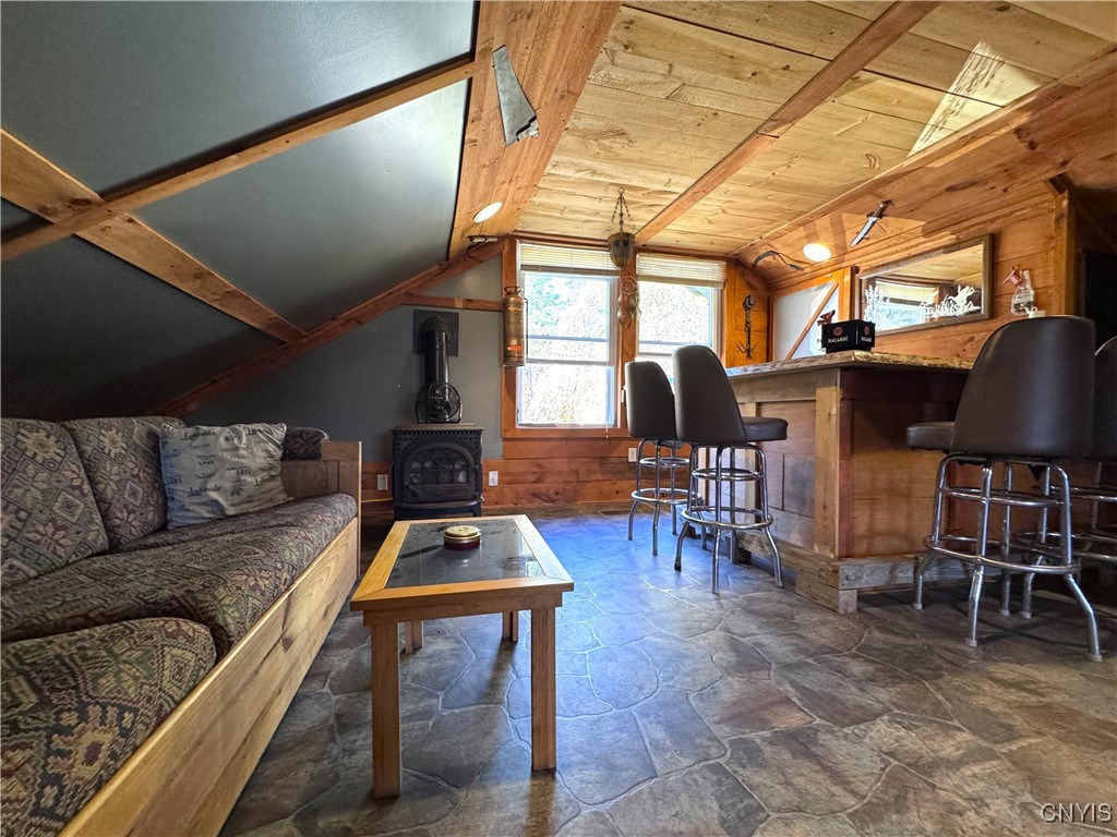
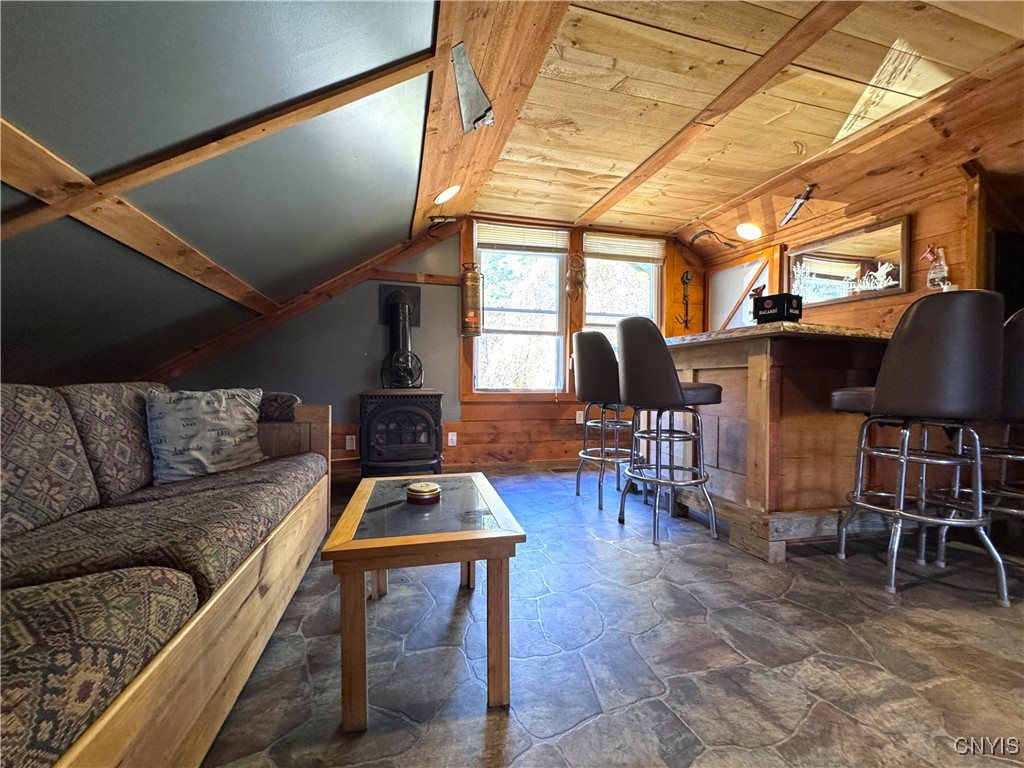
- hanging lantern [600,186,642,275]
